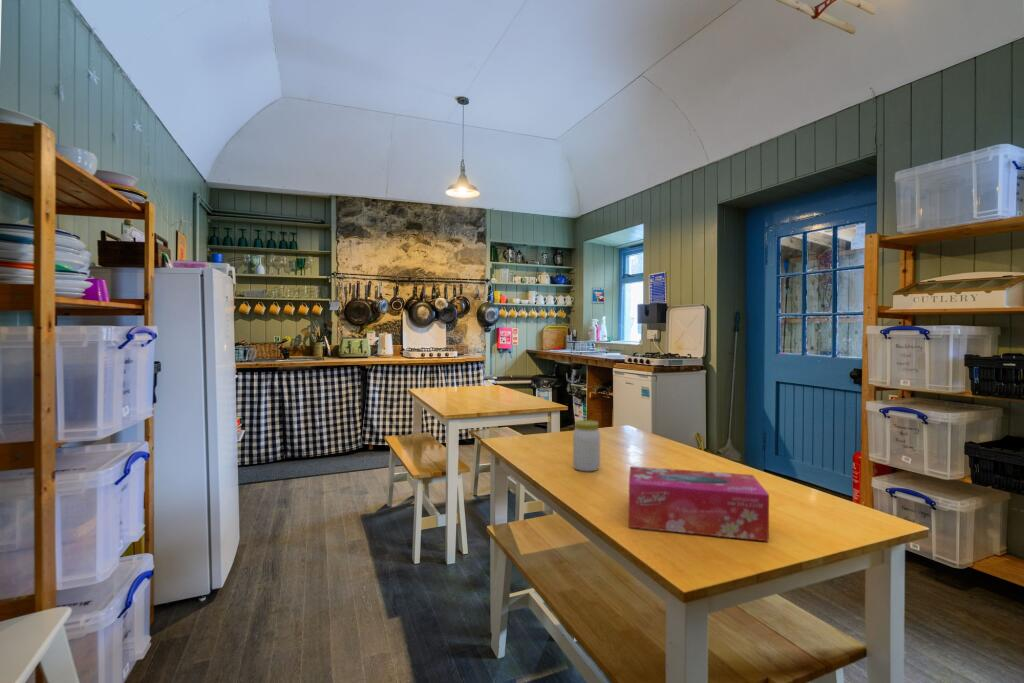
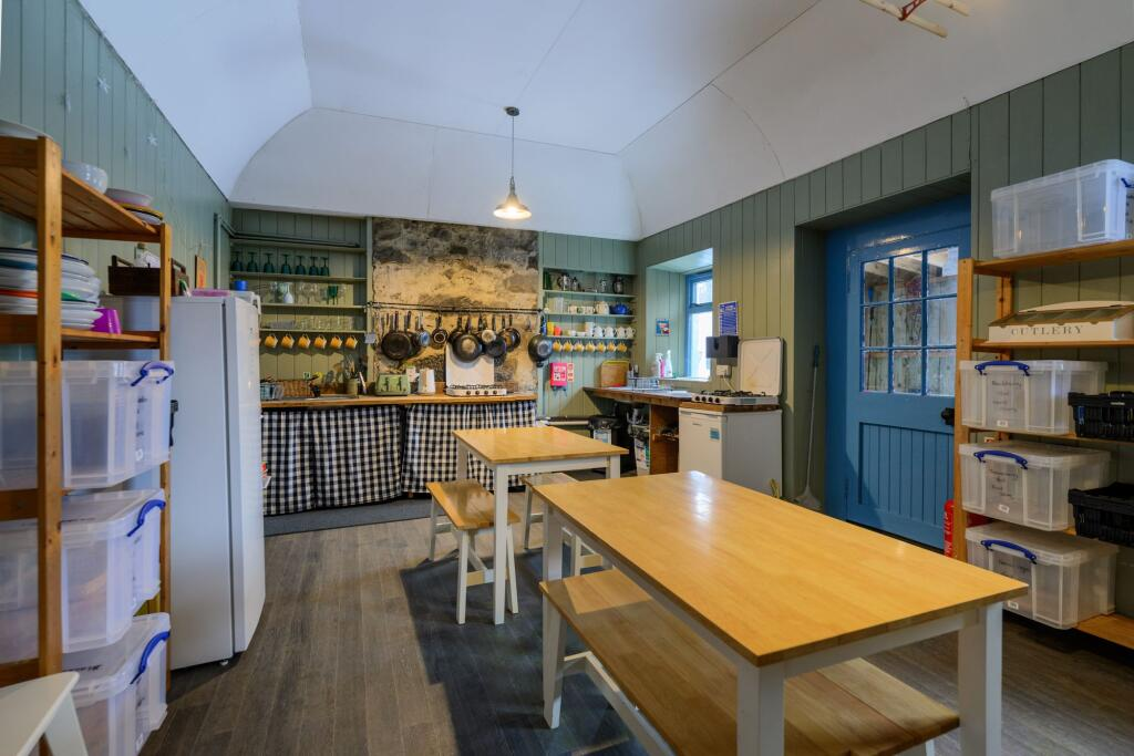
- tissue box [628,465,770,542]
- jar [572,419,601,472]
